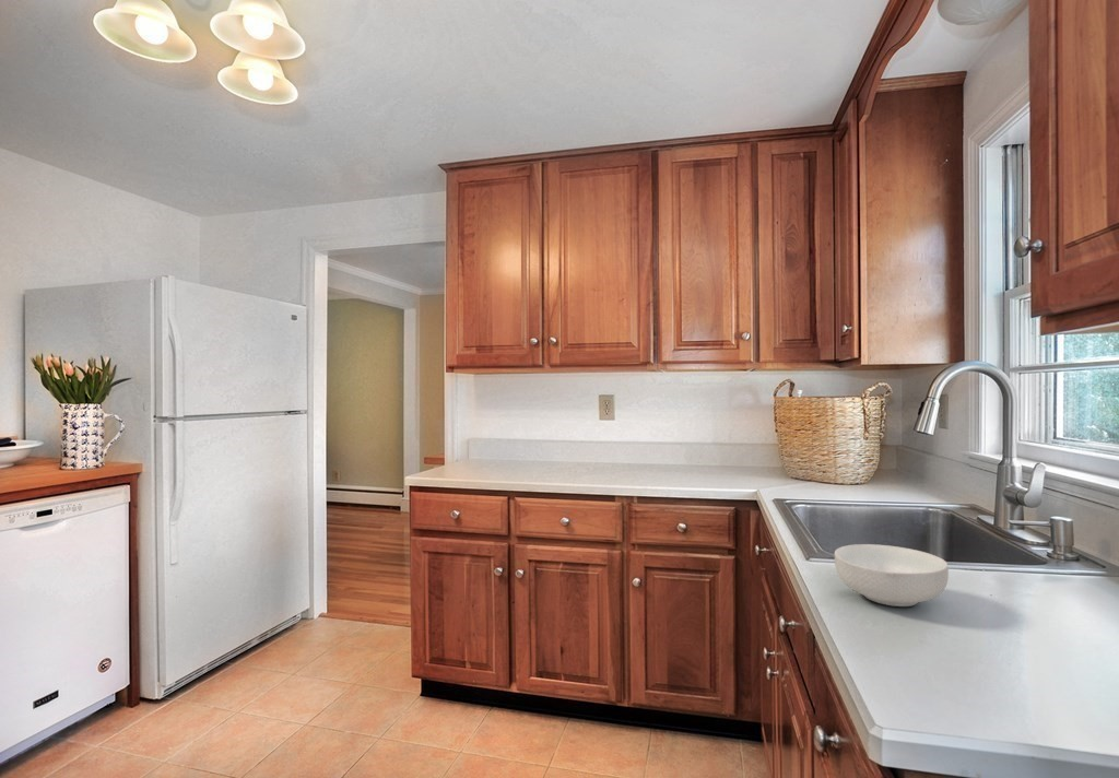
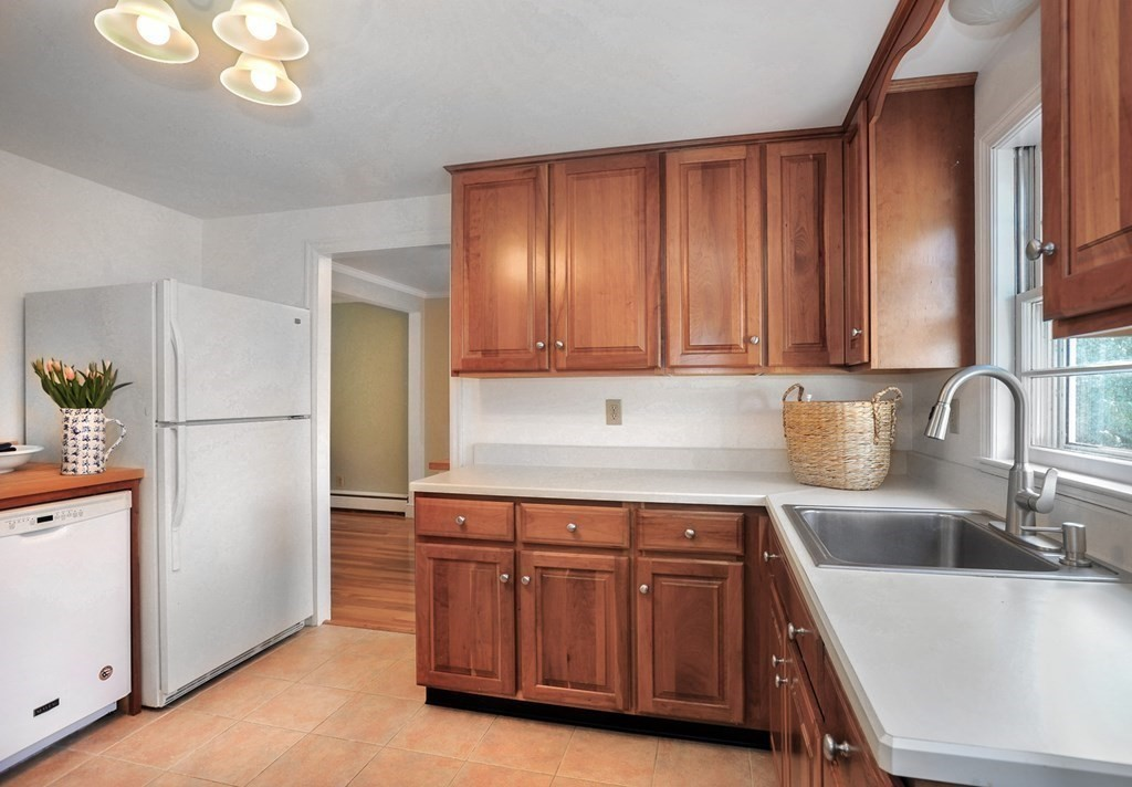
- cereal bowl [834,543,950,608]
